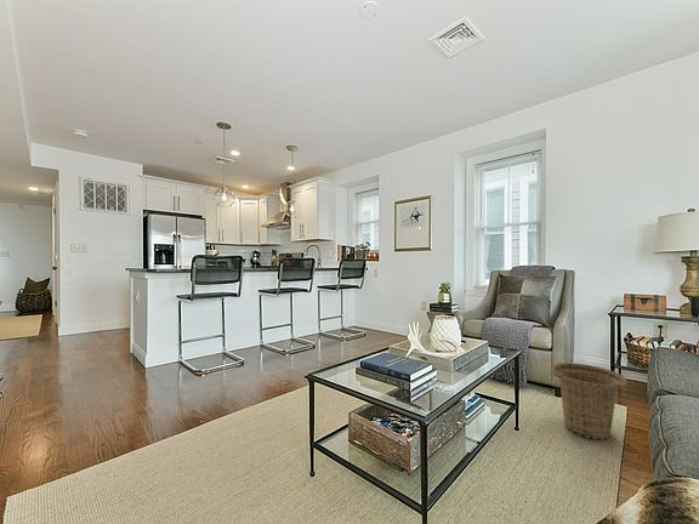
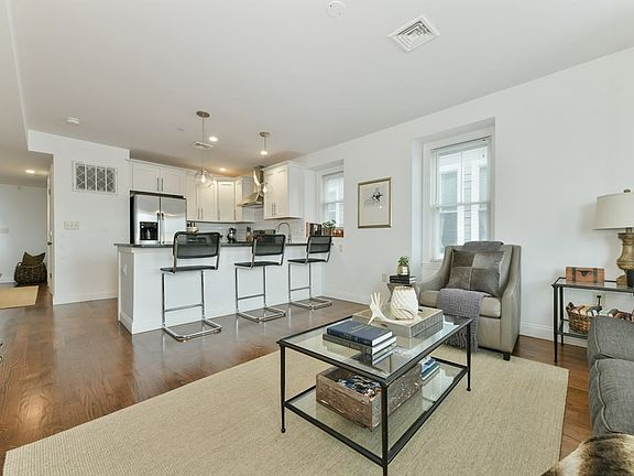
- basket [550,361,629,442]
